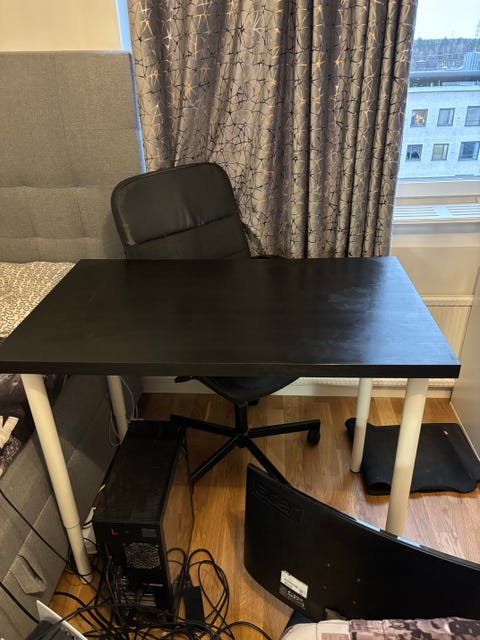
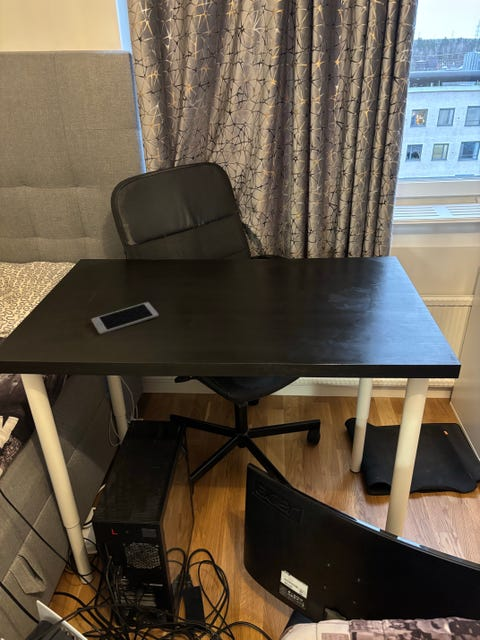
+ cell phone [90,301,159,335]
